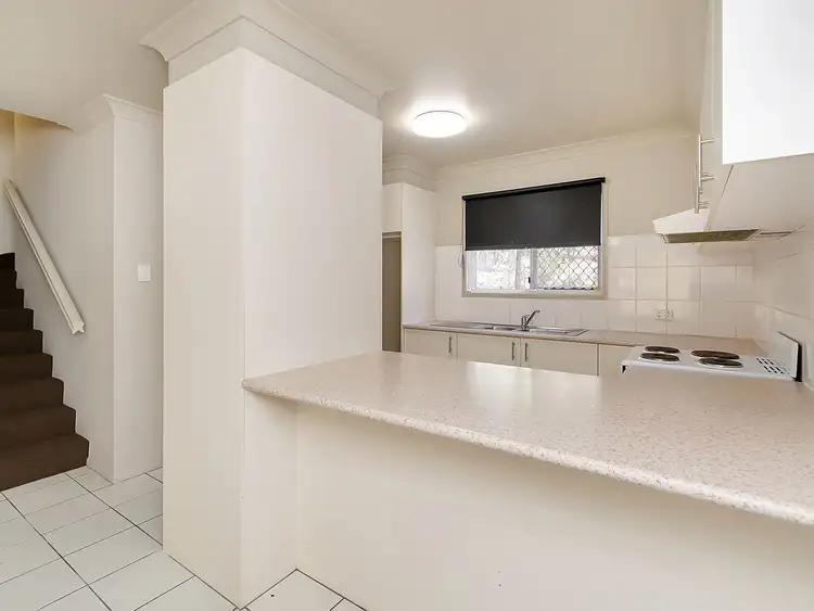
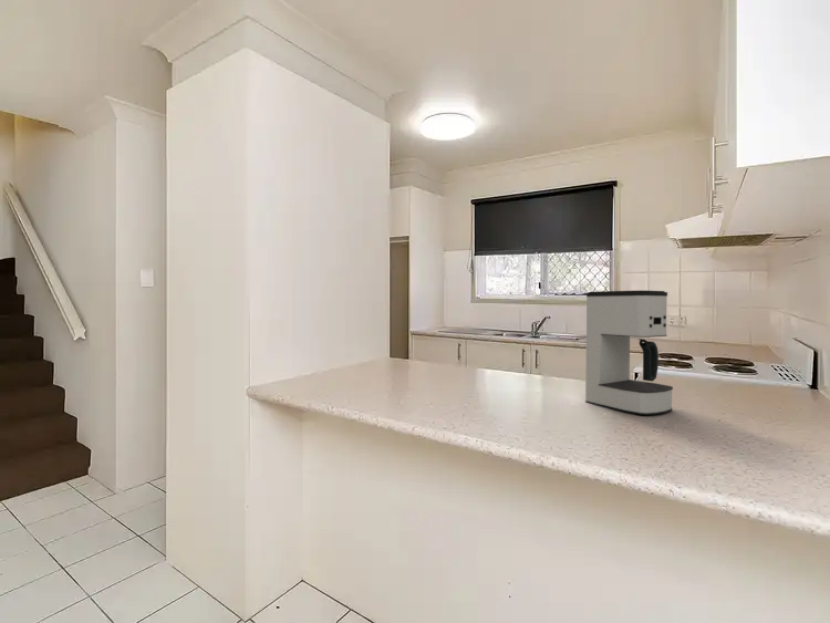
+ coffee maker [584,290,674,416]
